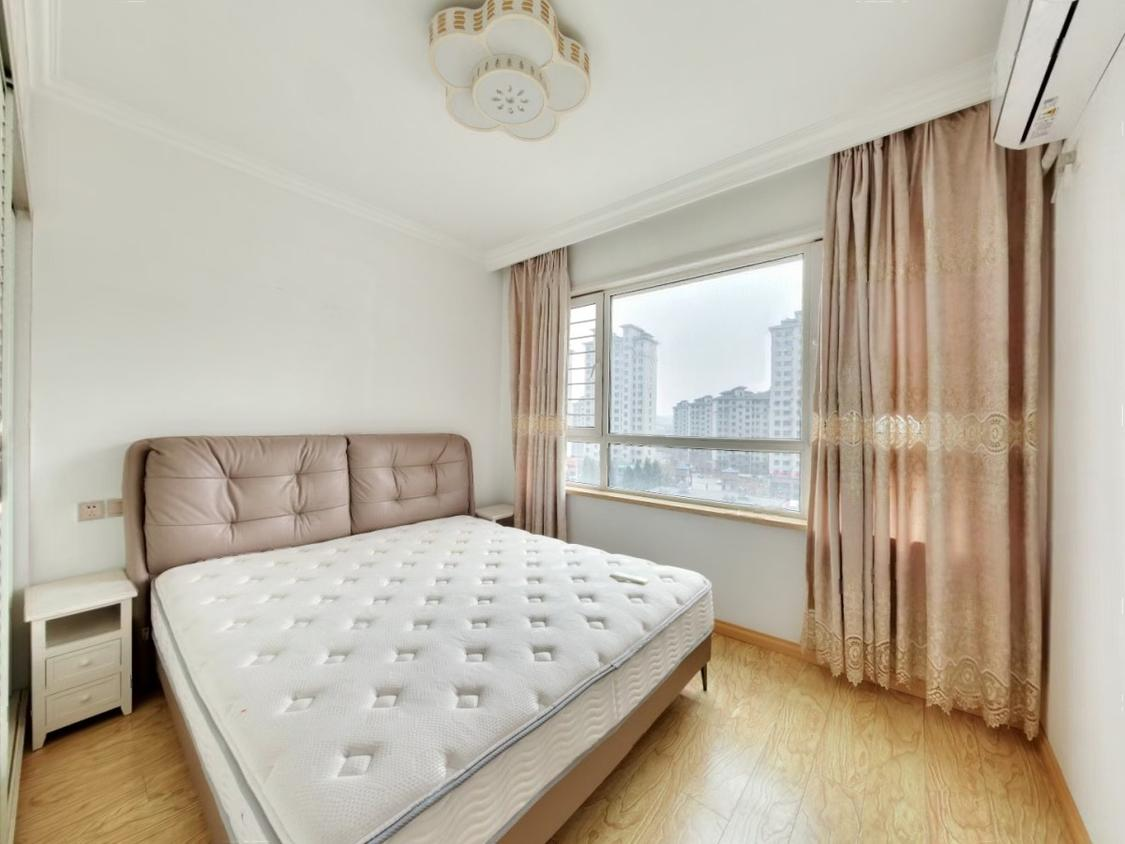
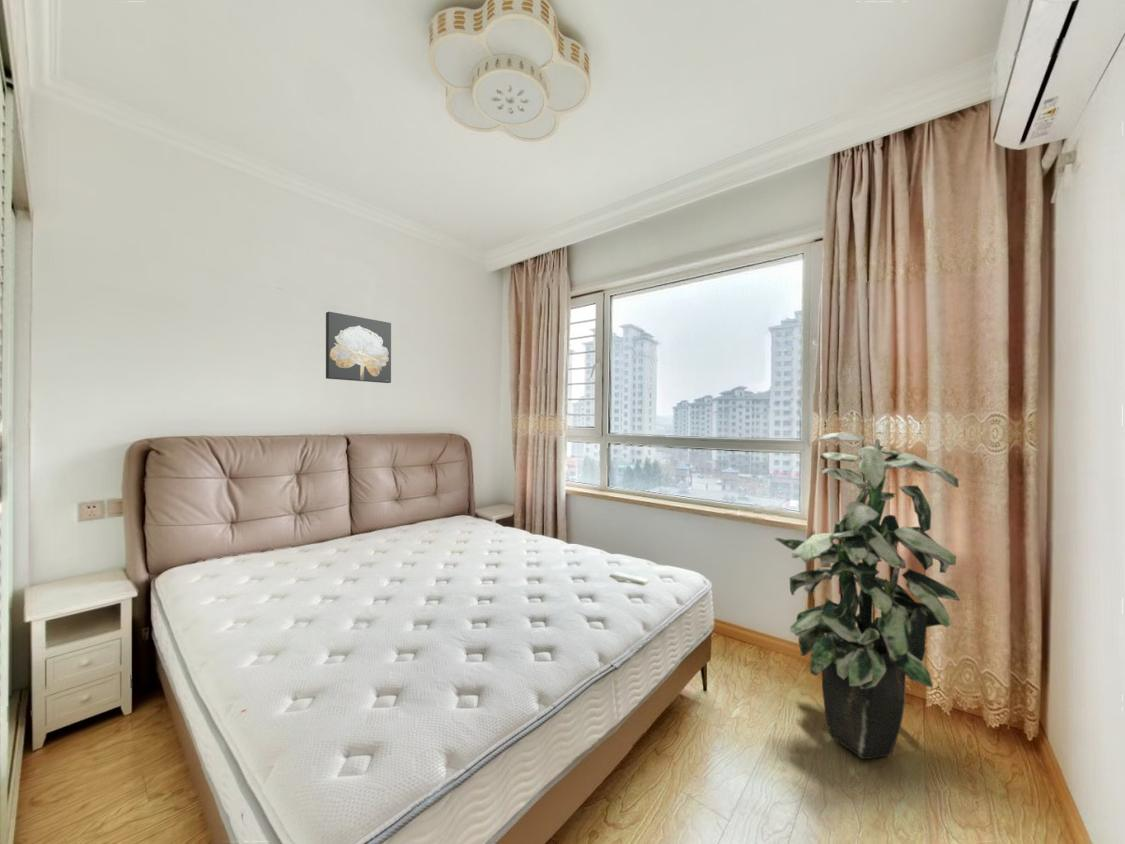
+ wall art [325,311,392,384]
+ indoor plant [774,431,961,760]
